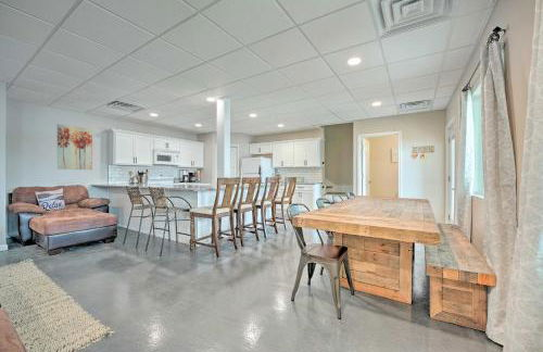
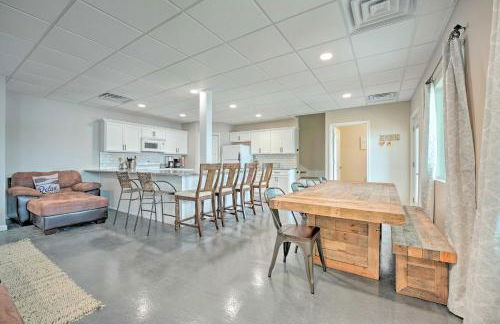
- wall art [56,123,93,171]
